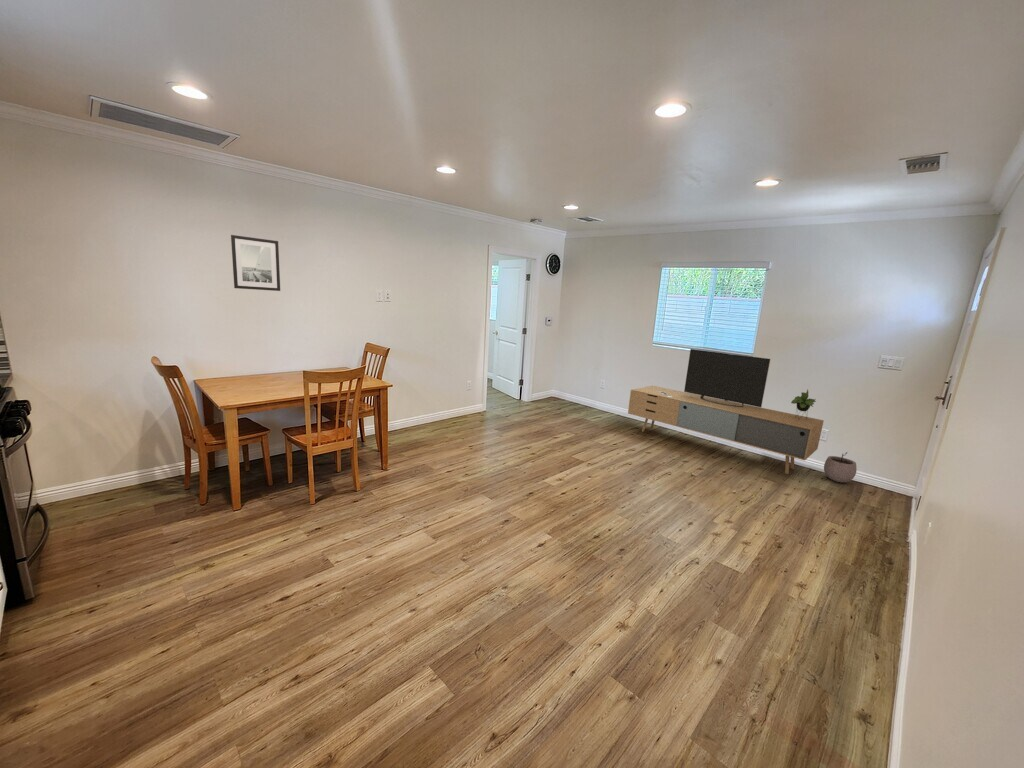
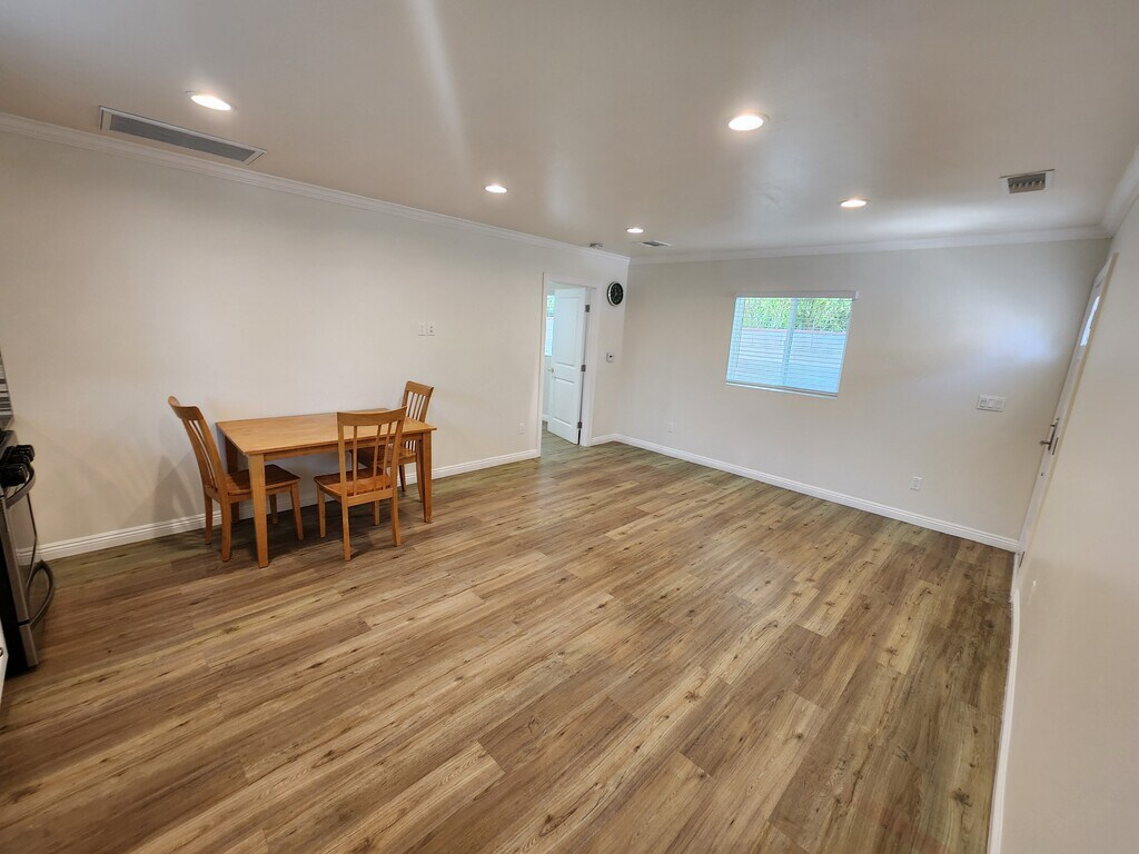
- media console [627,348,825,475]
- wall art [230,234,281,292]
- plant pot [823,451,858,483]
